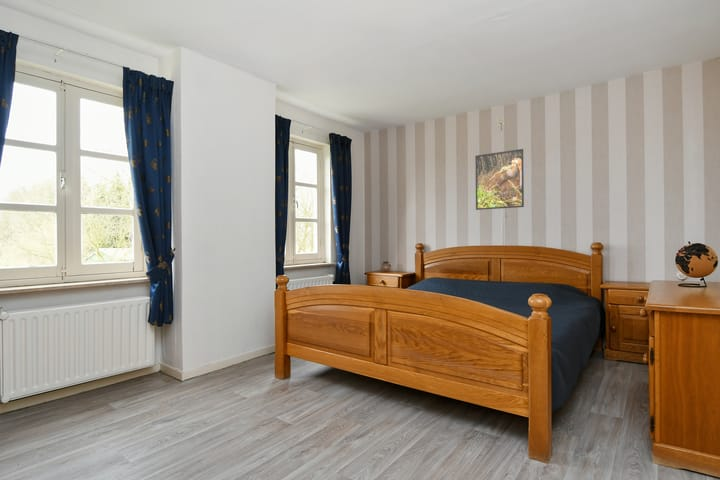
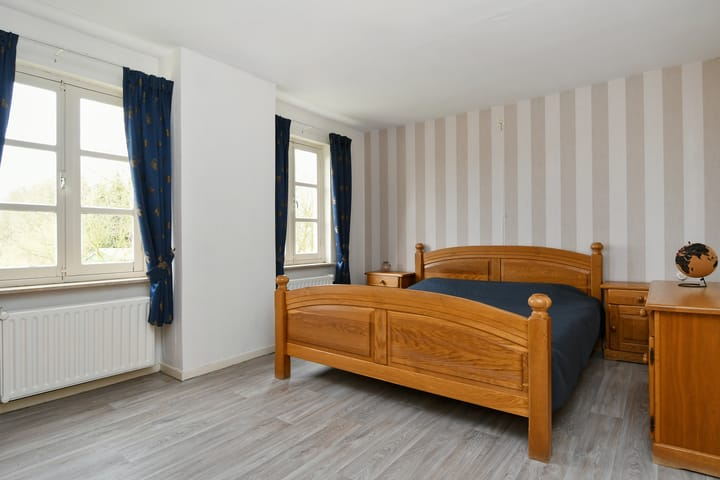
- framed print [474,148,525,211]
